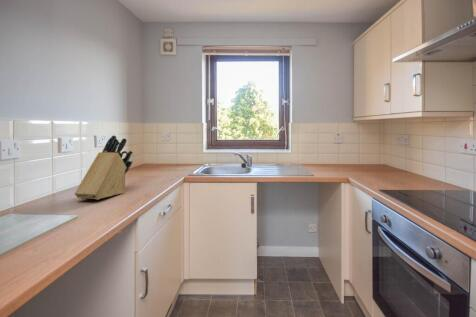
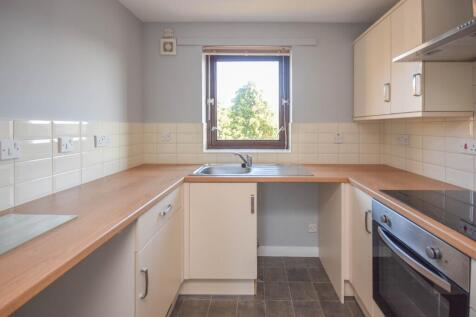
- knife block [74,134,134,201]
